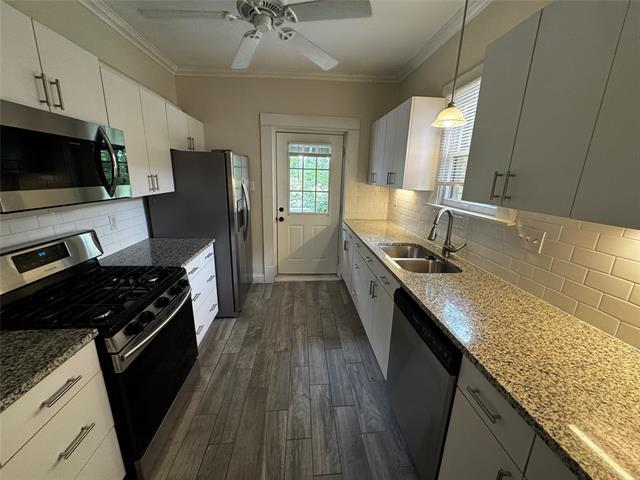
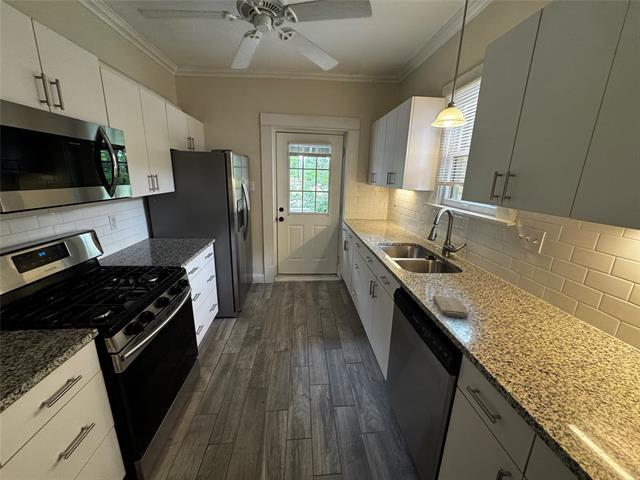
+ washcloth [432,295,469,319]
